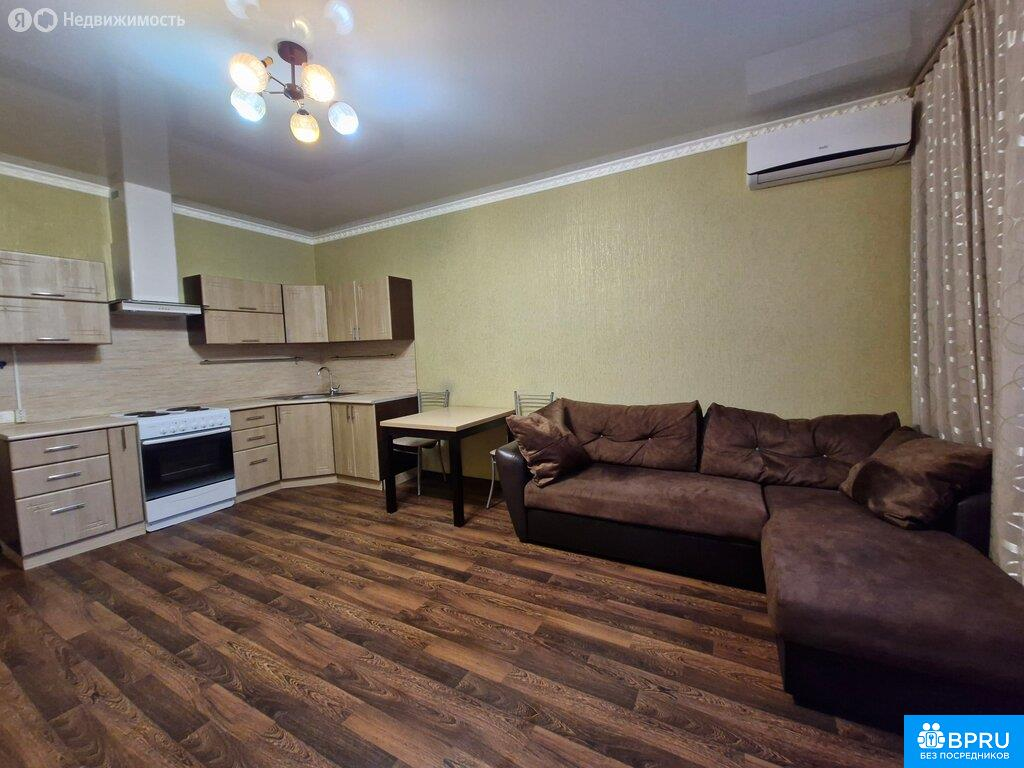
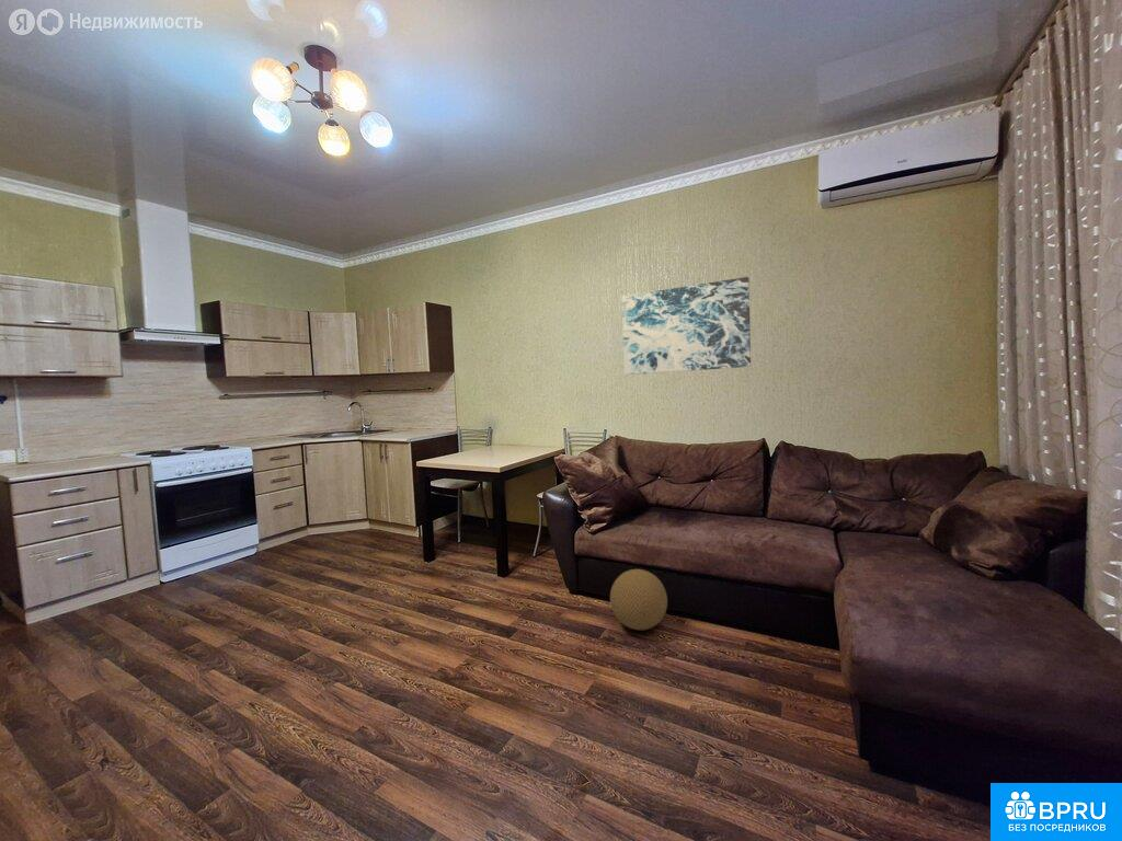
+ decorative ball [609,568,668,631]
+ wall art [621,276,752,376]
